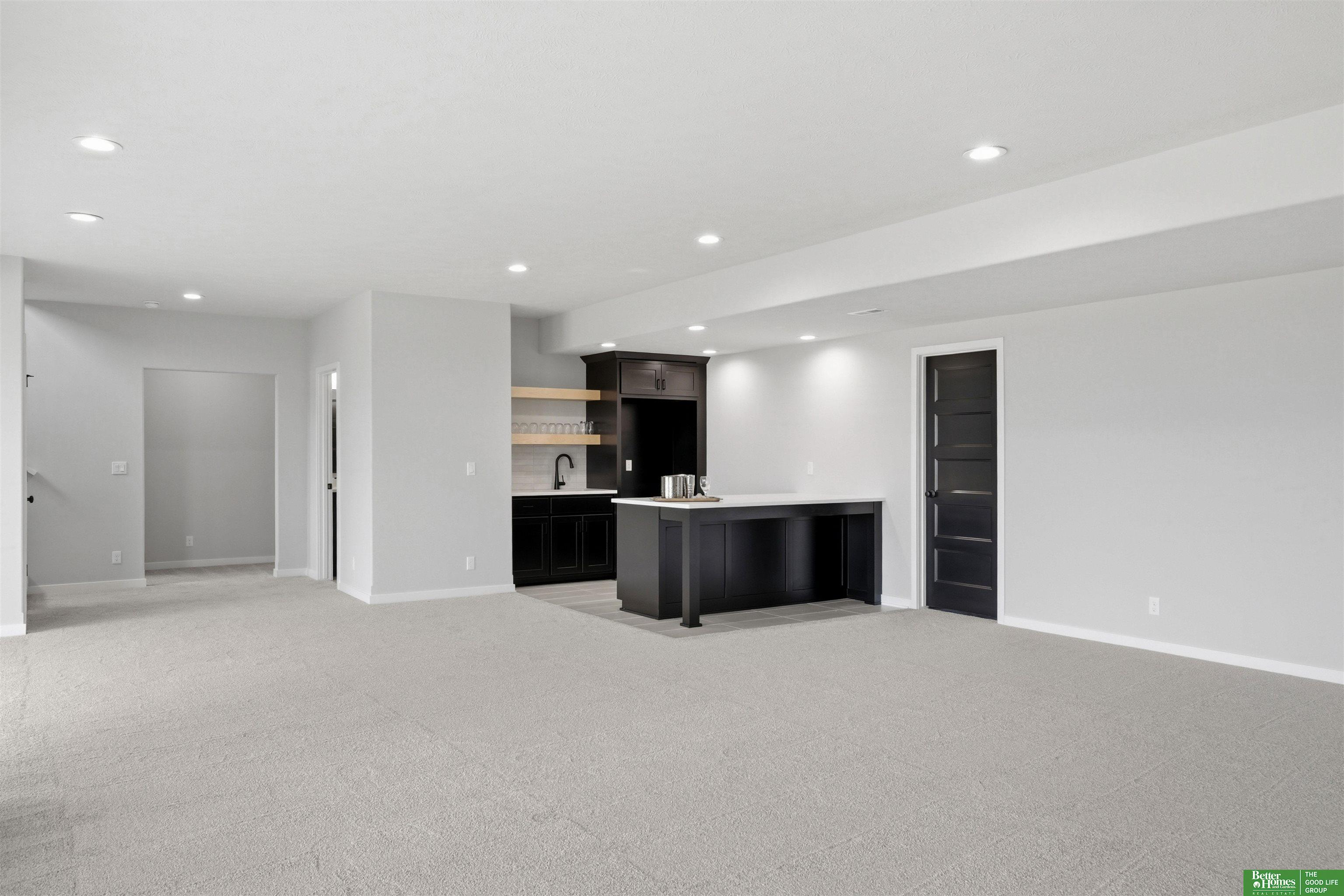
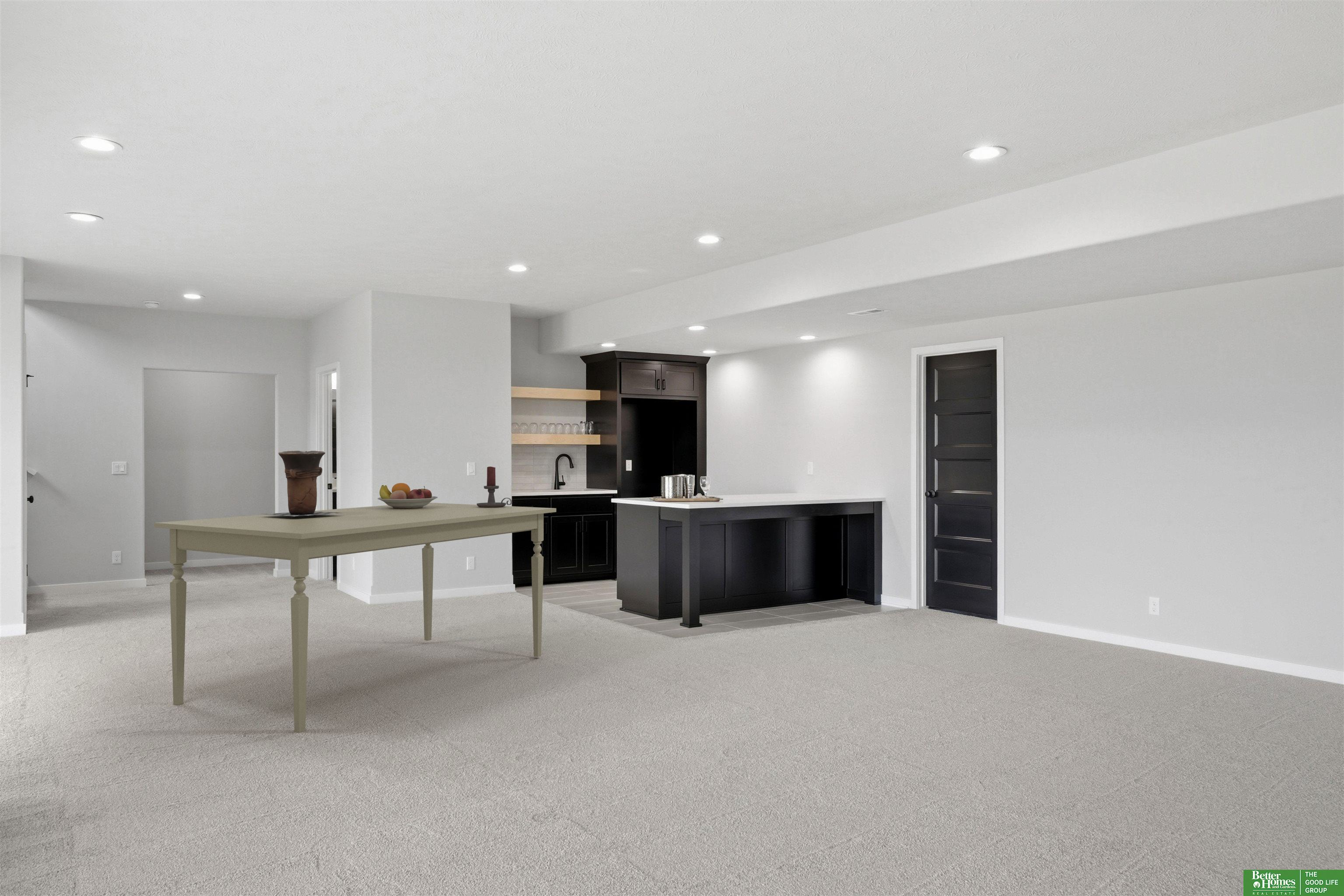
+ dining table [154,502,556,733]
+ vase [265,450,339,516]
+ candle holder [476,466,512,507]
+ fruit bowl [377,483,438,509]
